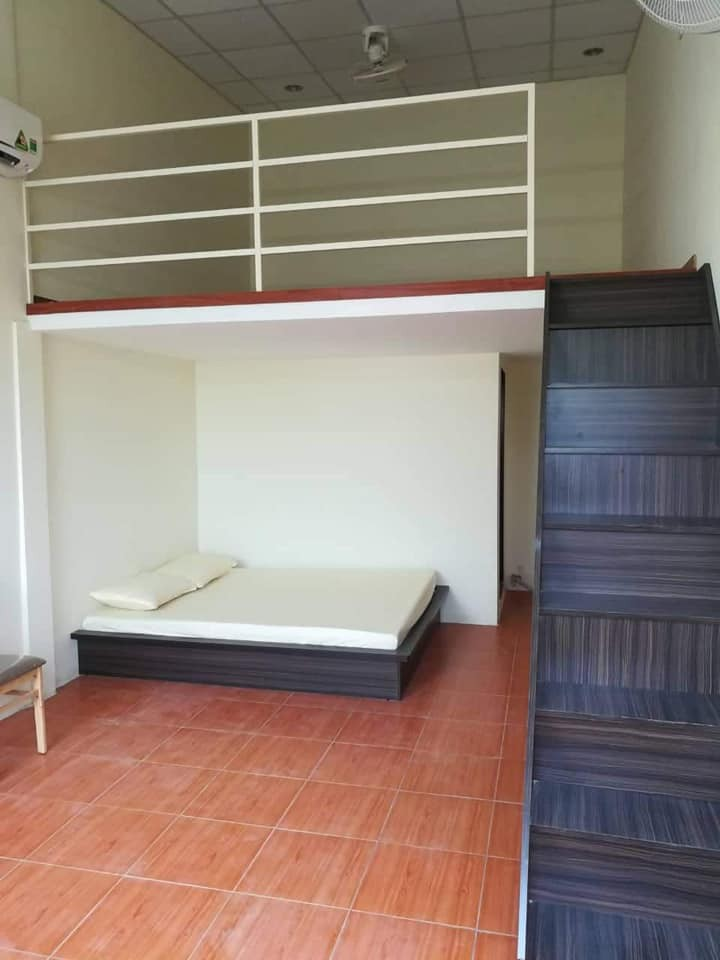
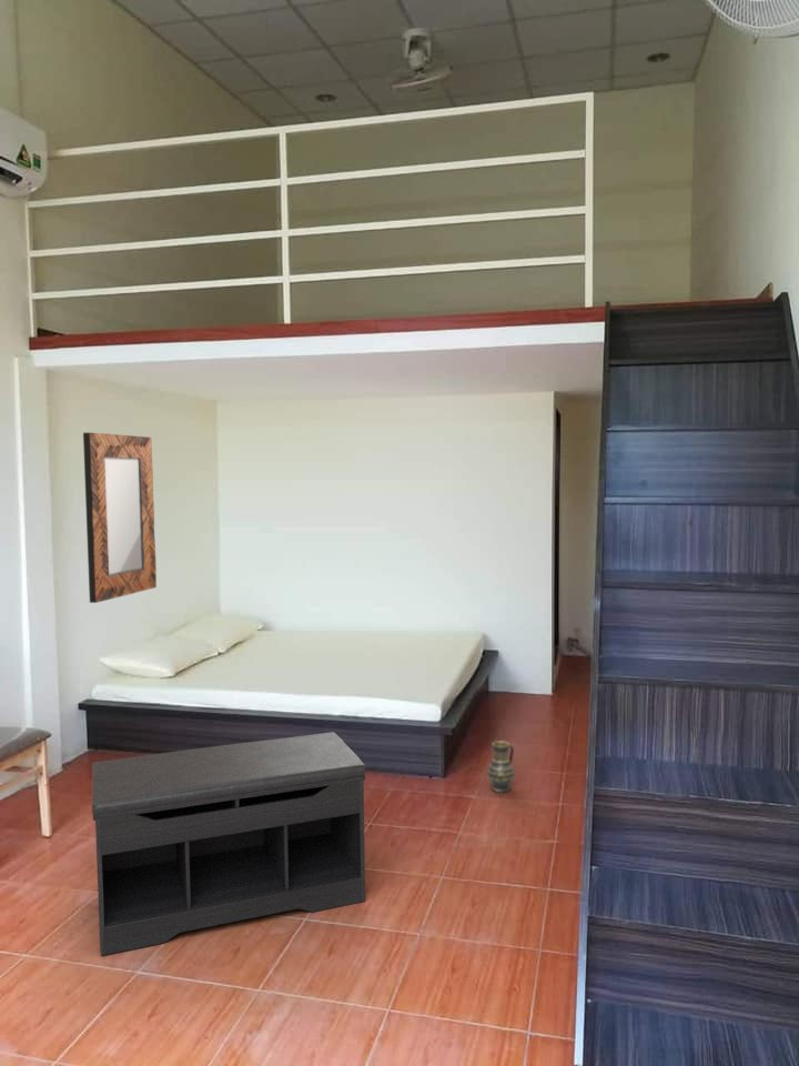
+ bench [91,731,366,957]
+ vase [486,740,516,793]
+ home mirror [82,432,158,604]
